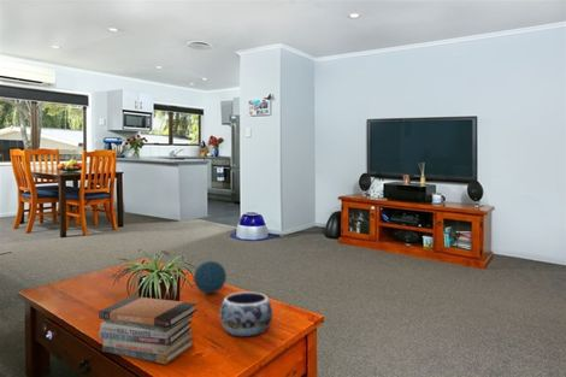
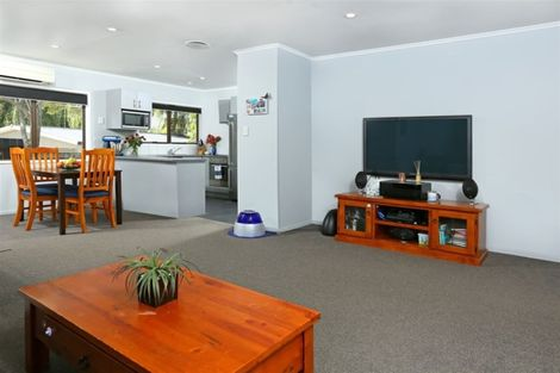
- book stack [98,295,199,365]
- decorative orb [193,259,228,294]
- decorative bowl [218,290,273,337]
